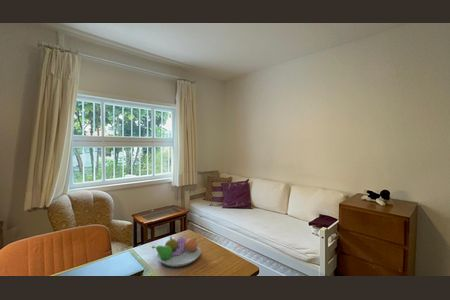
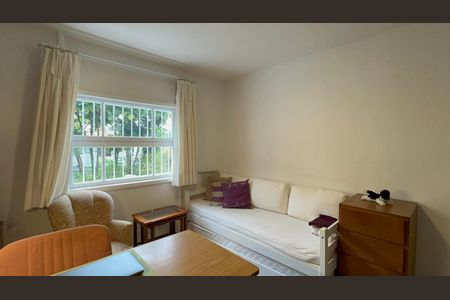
- fruit bowl [151,235,202,268]
